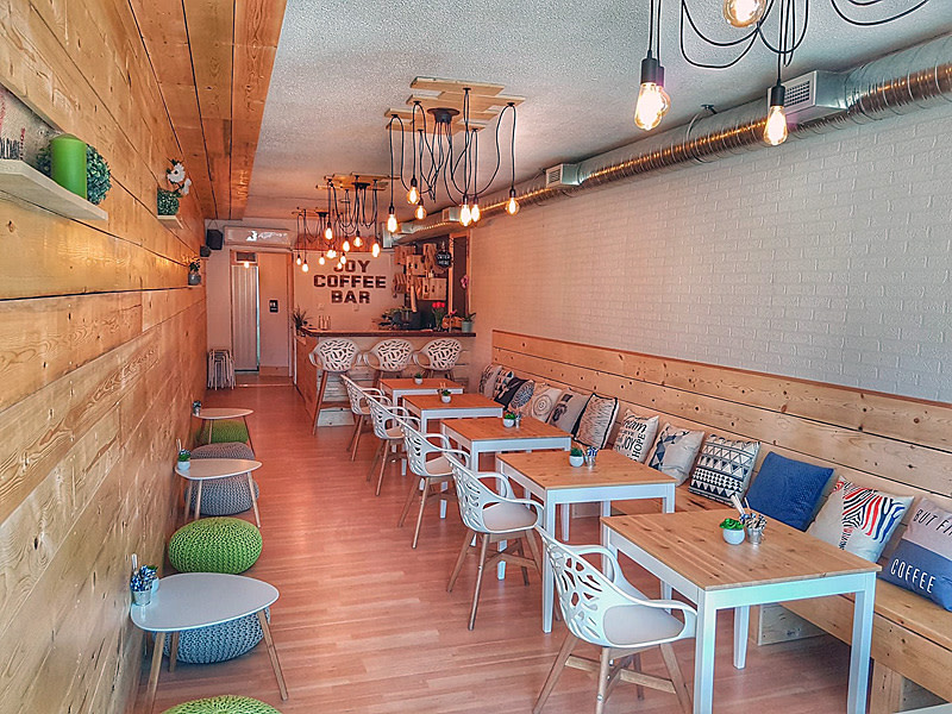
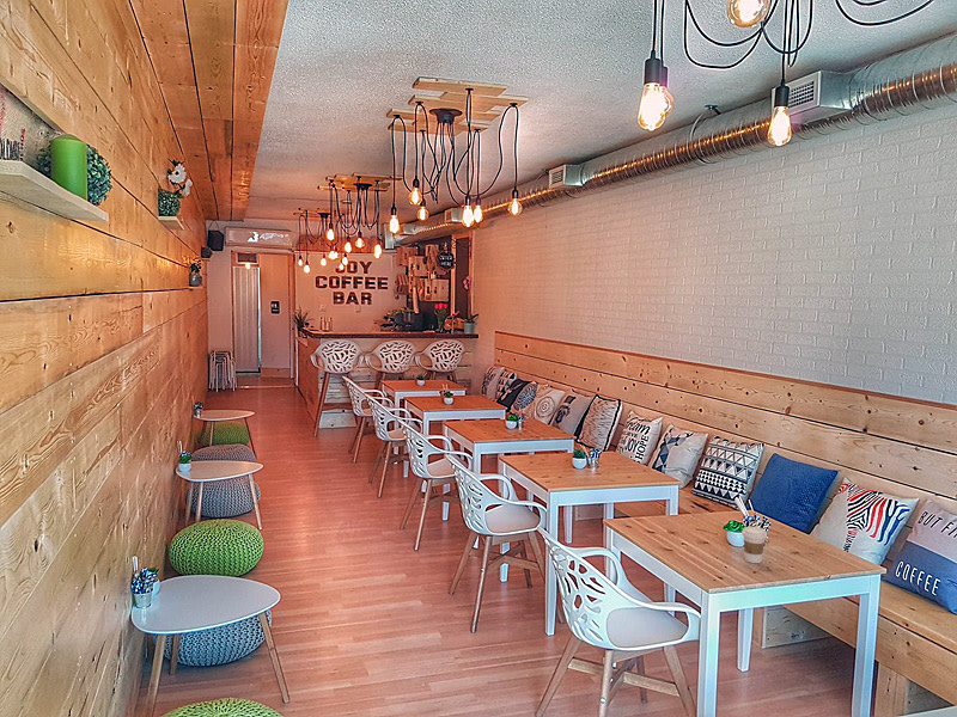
+ coffee cup [740,526,768,564]
